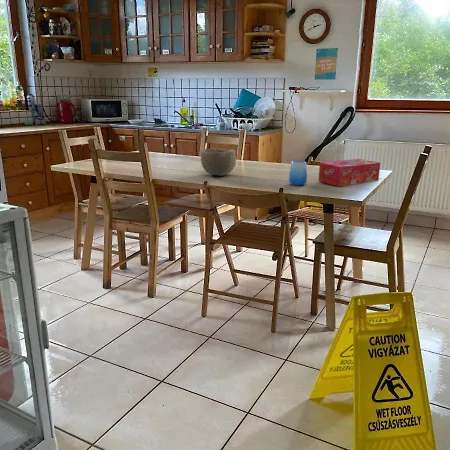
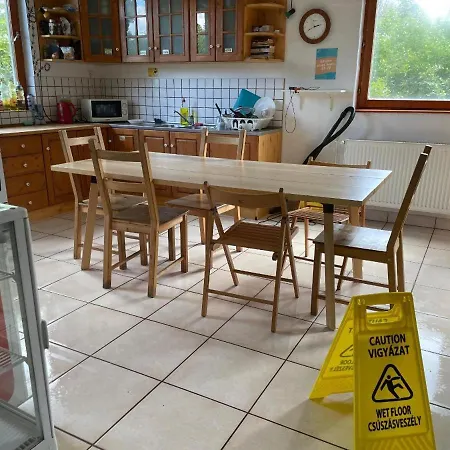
- bowl [200,147,237,177]
- cup [288,159,308,187]
- tissue box [318,158,381,187]
